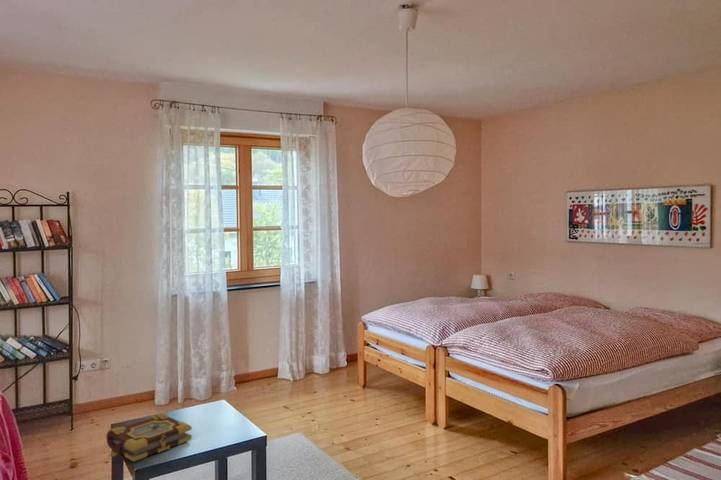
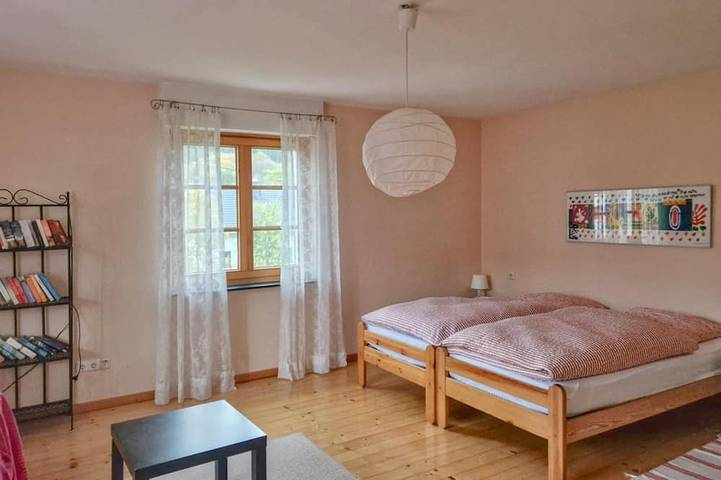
- book [105,412,193,463]
